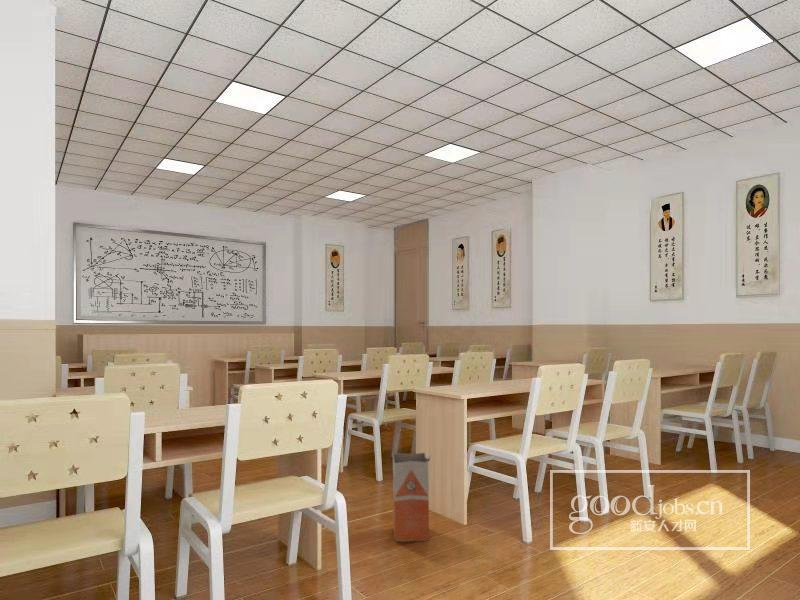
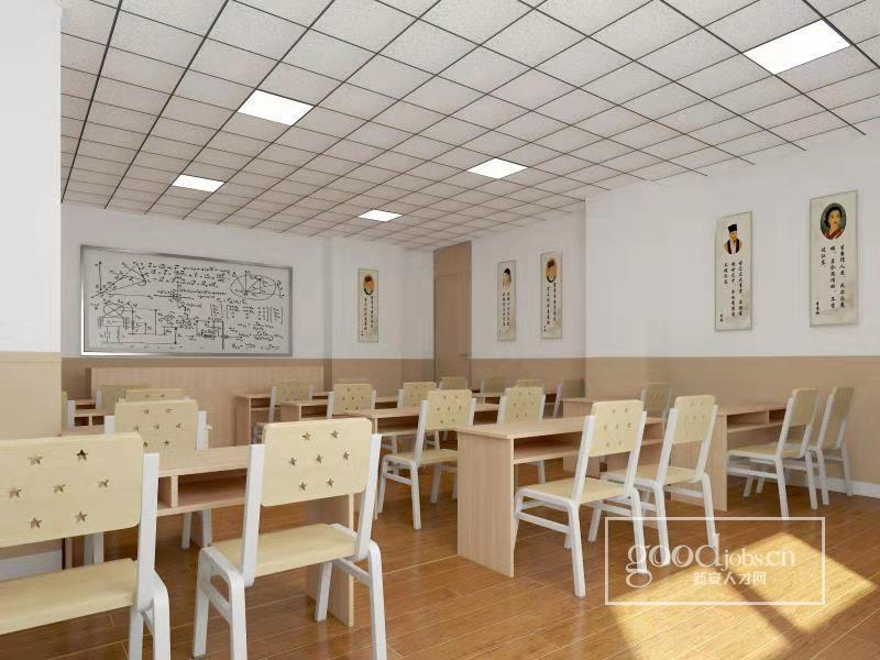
- waste bin [392,452,433,543]
